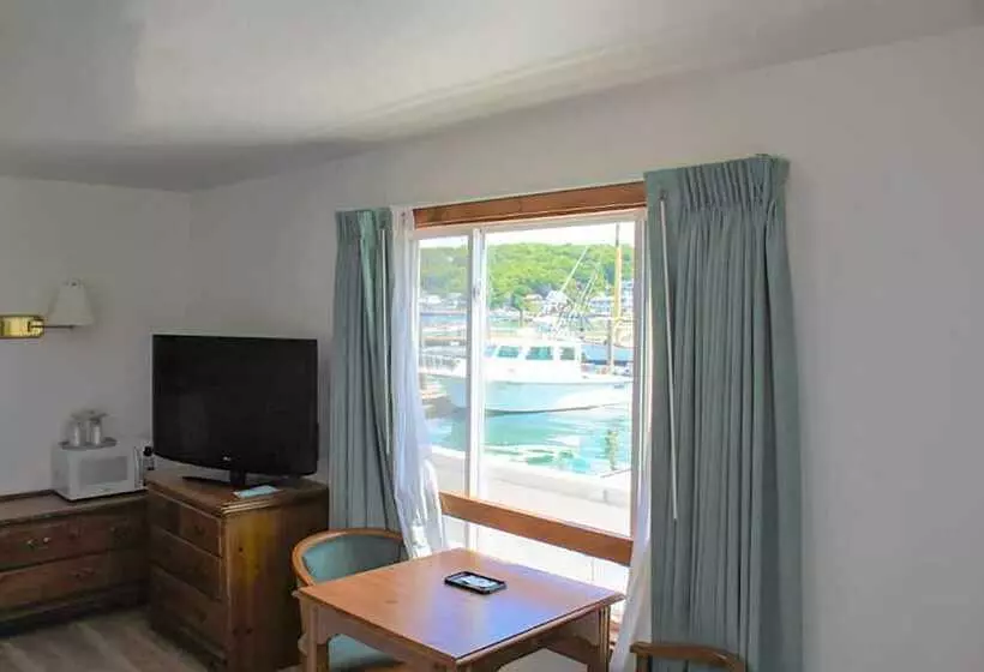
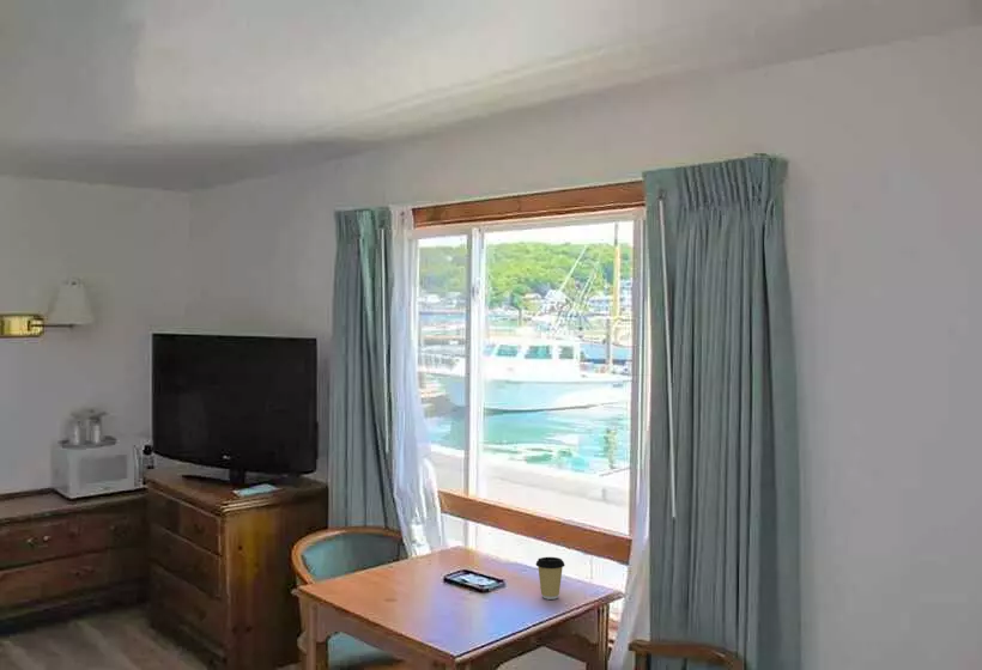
+ coffee cup [535,556,566,601]
